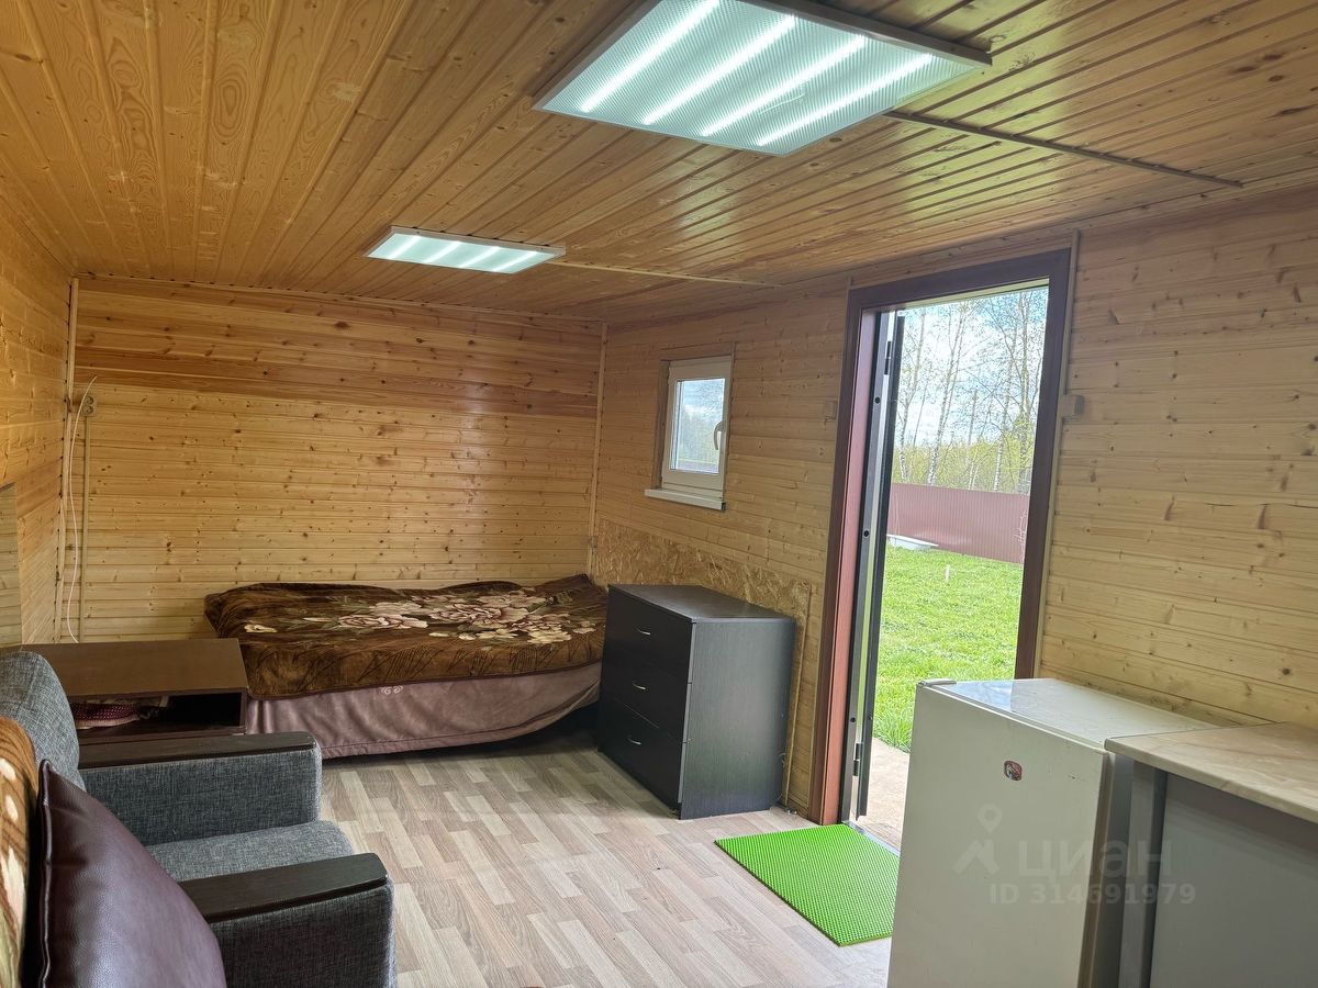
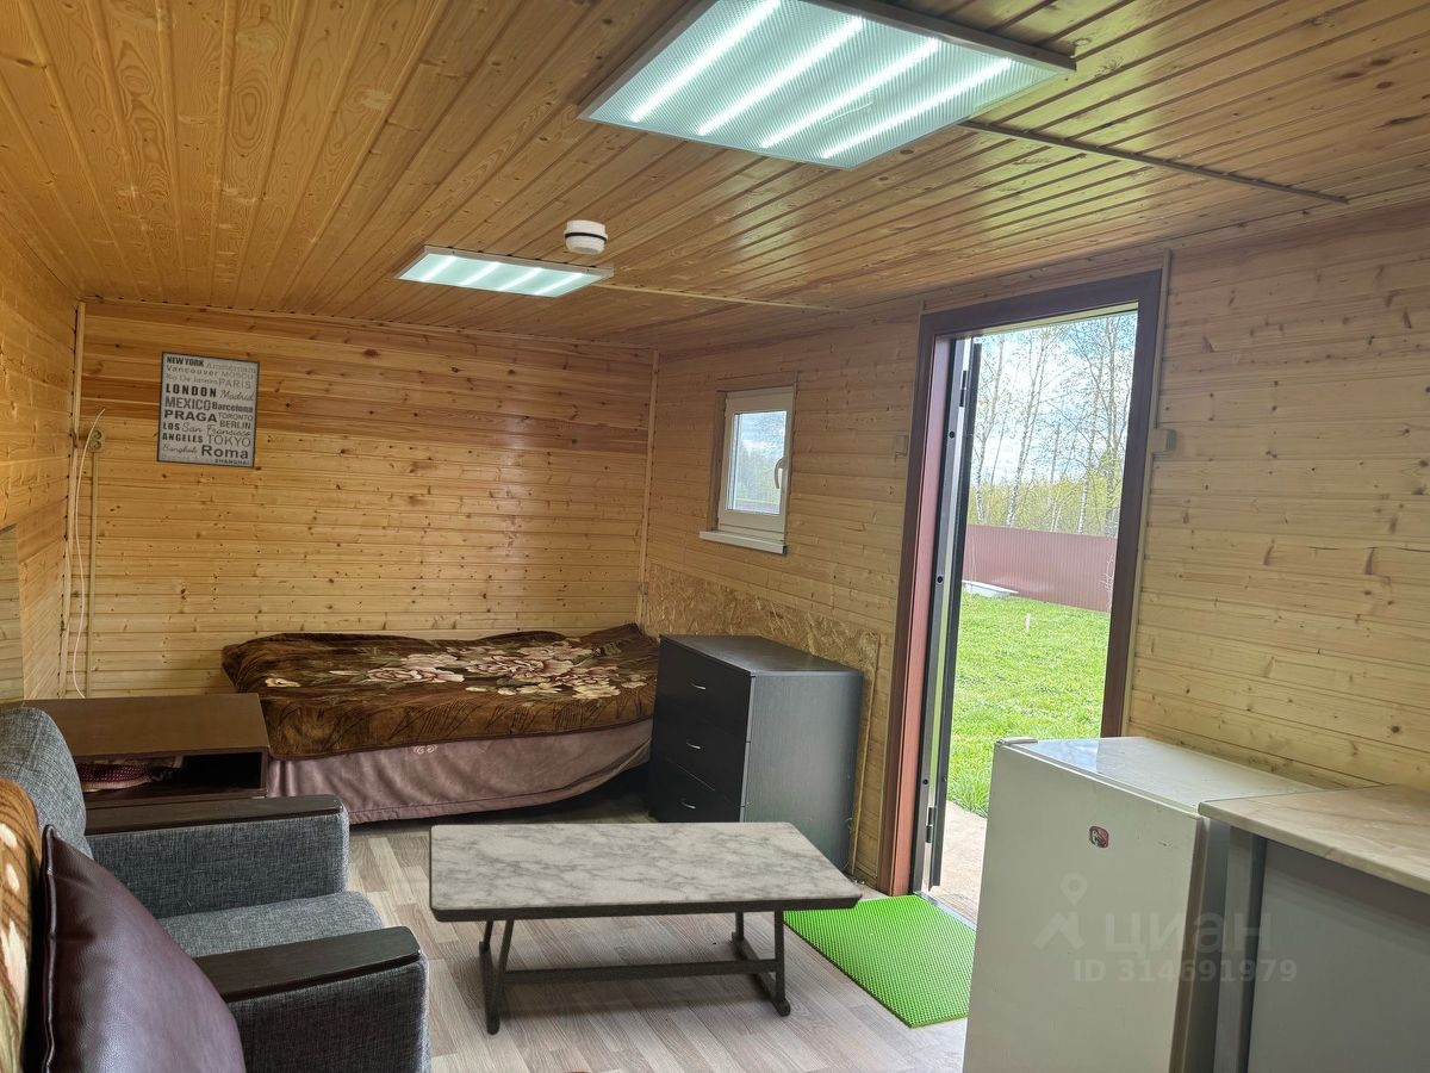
+ wall art [155,351,261,470]
+ smoke detector [562,219,609,255]
+ coffee table [428,821,864,1036]
